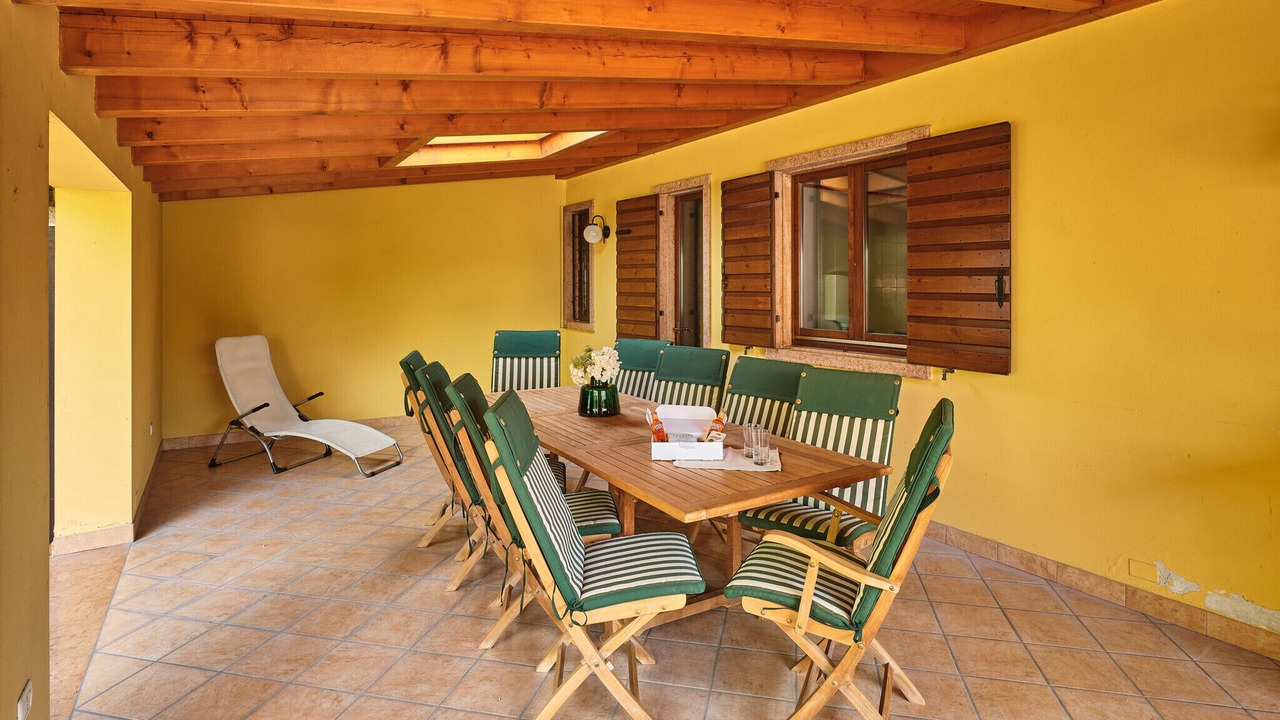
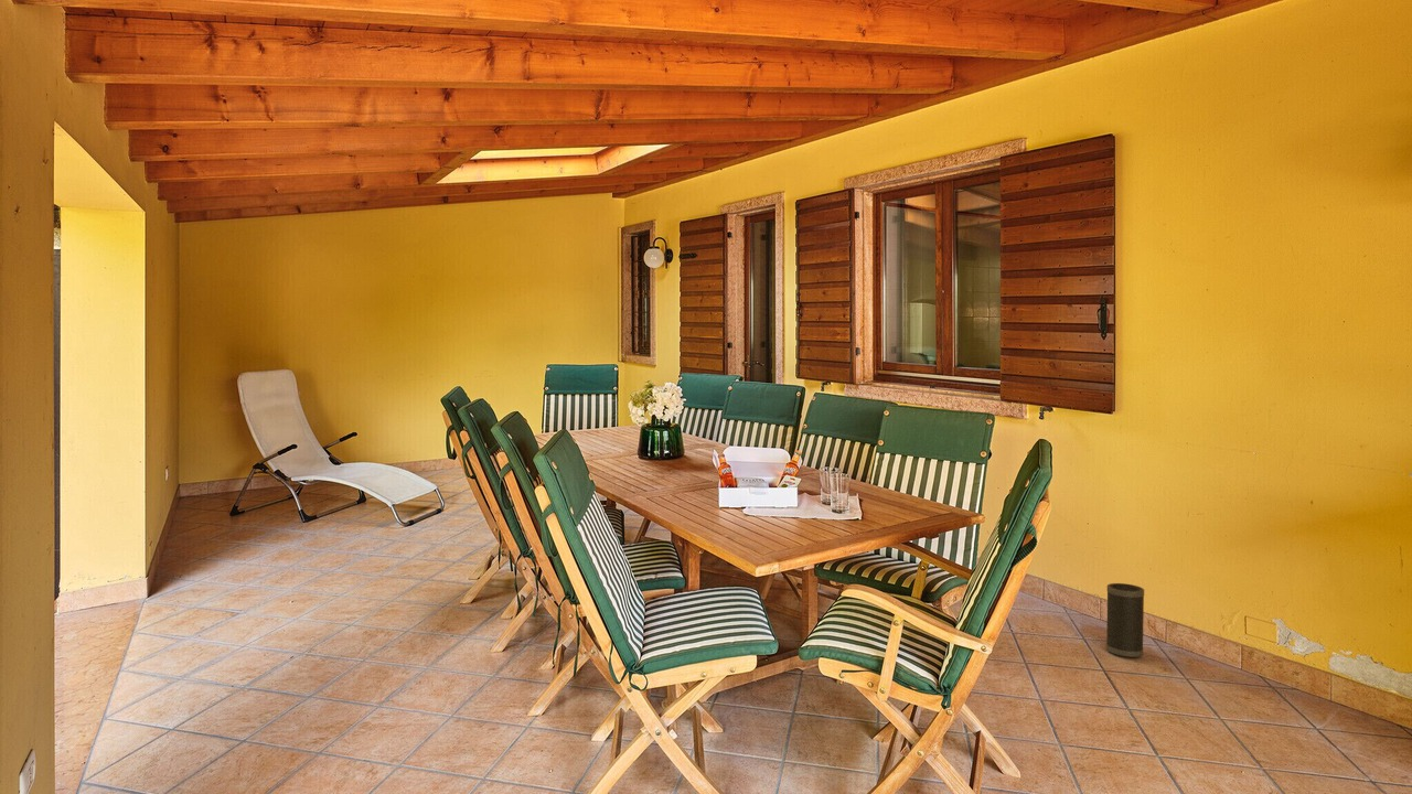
+ speaker [1105,582,1145,658]
